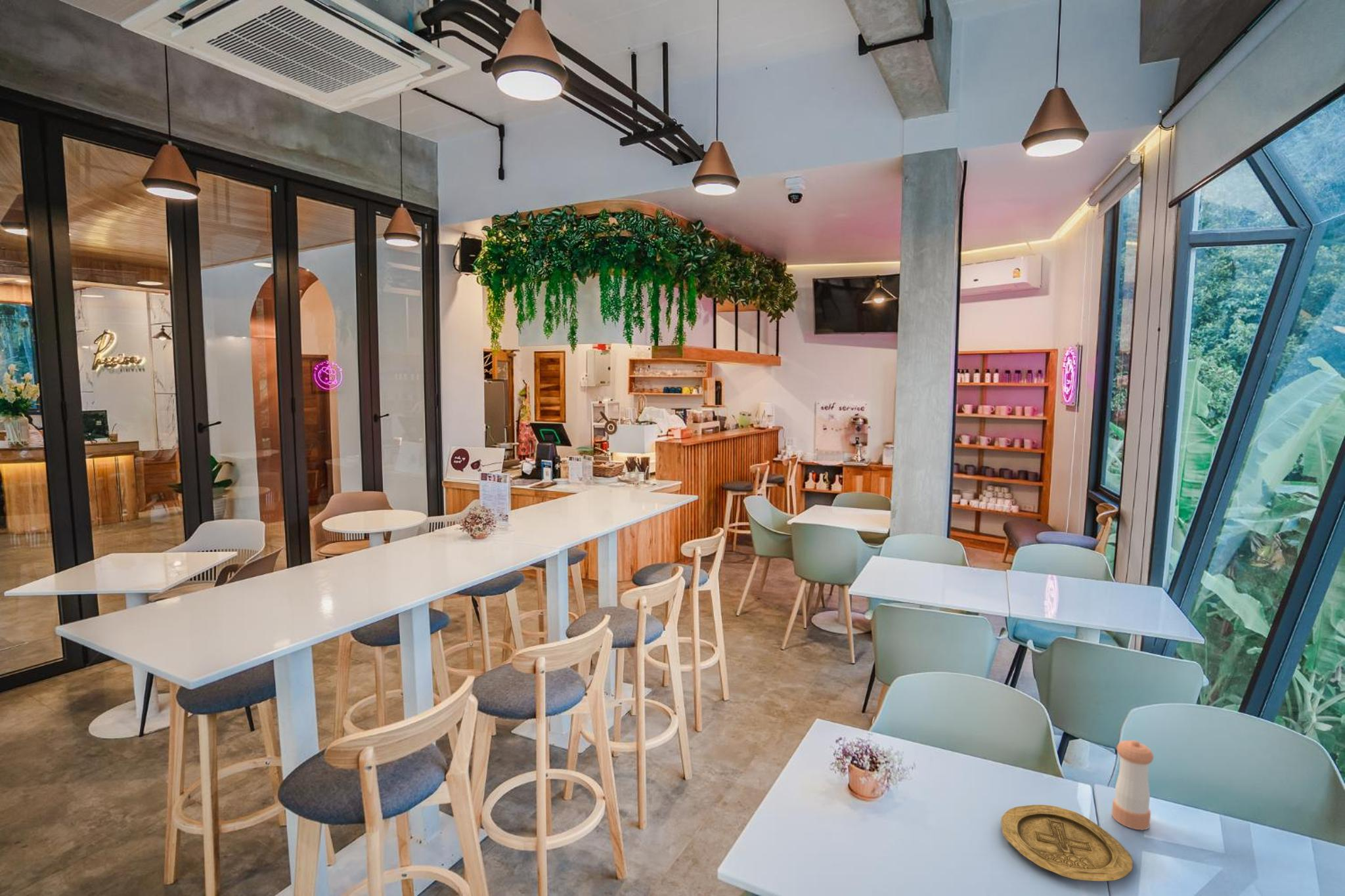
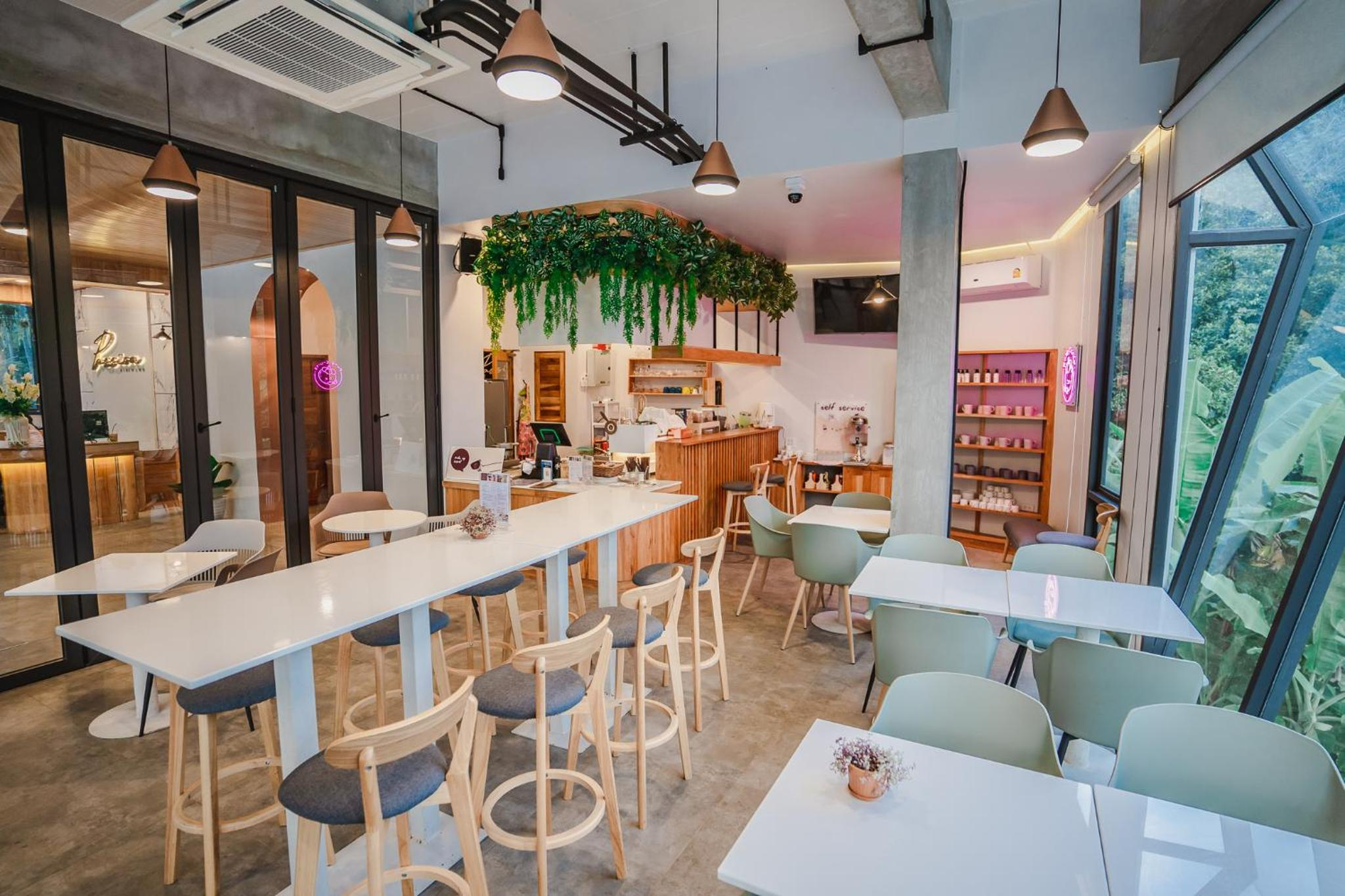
- plate [1000,804,1134,882]
- pepper shaker [1111,740,1155,830]
